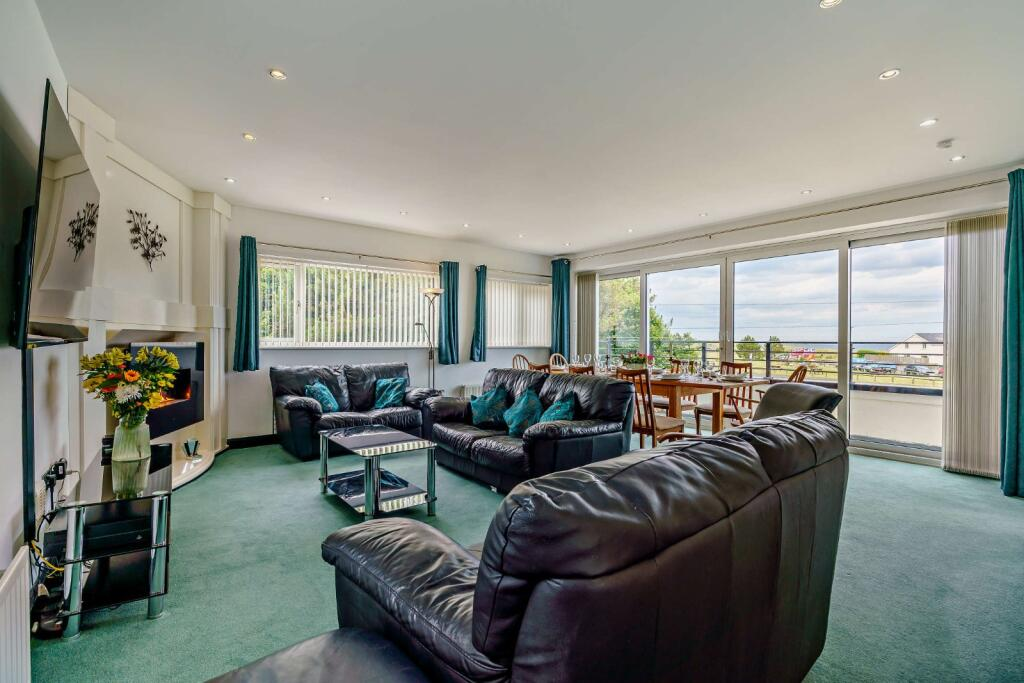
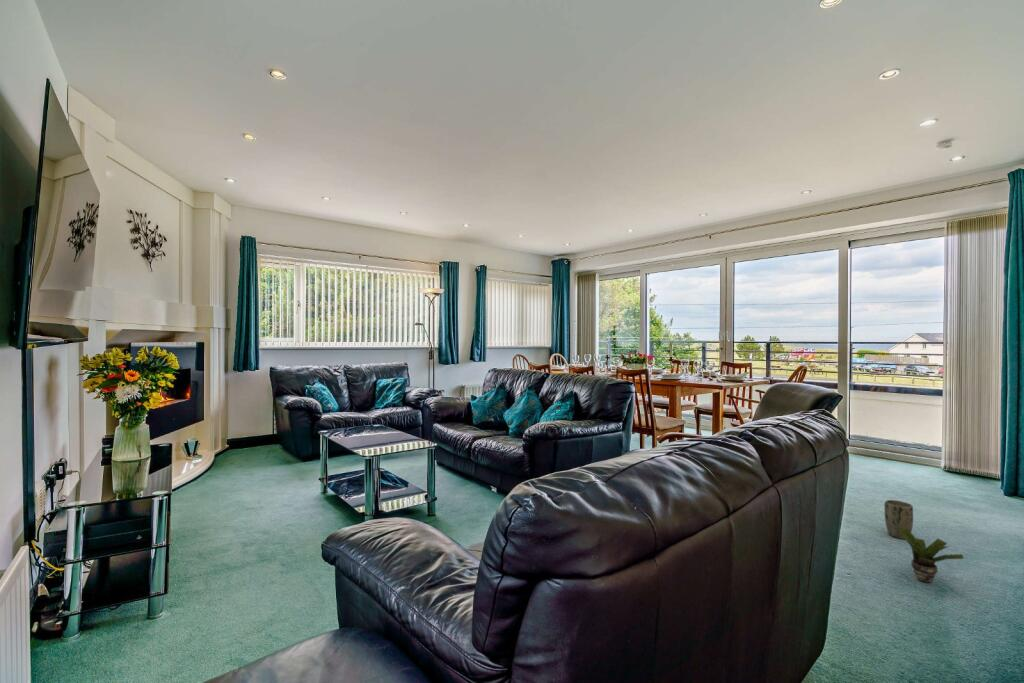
+ potted plant [898,527,965,584]
+ plant pot [884,499,914,540]
